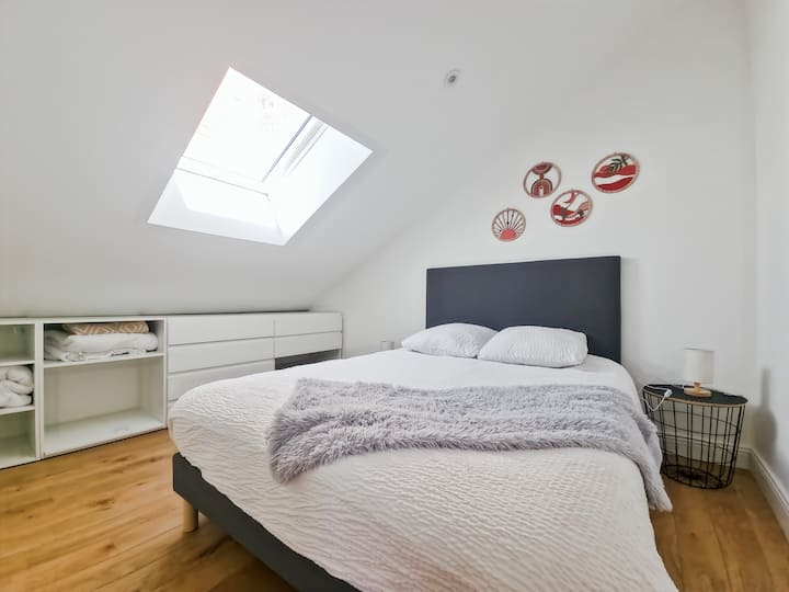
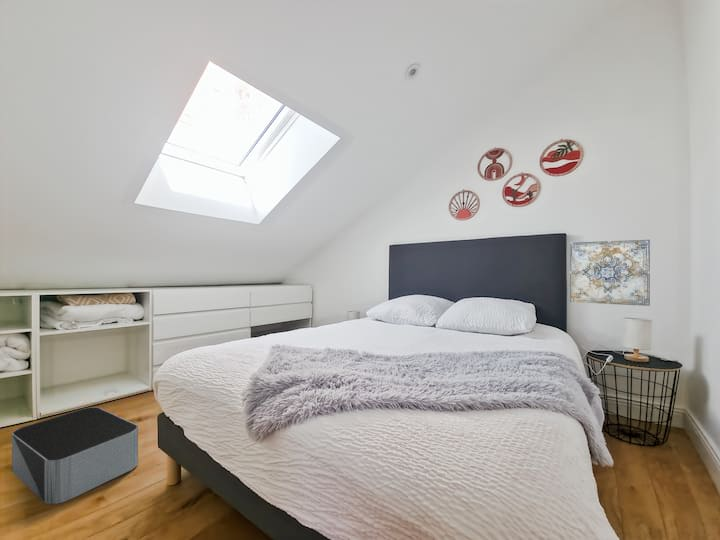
+ wall art [569,238,651,307]
+ storage bin [11,406,139,505]
